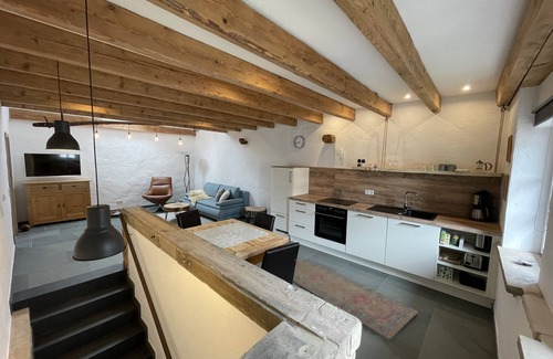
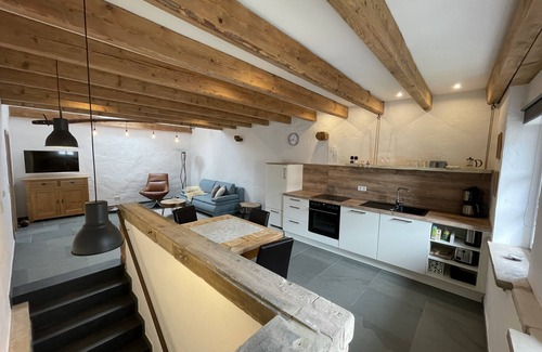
- rug [292,260,419,340]
